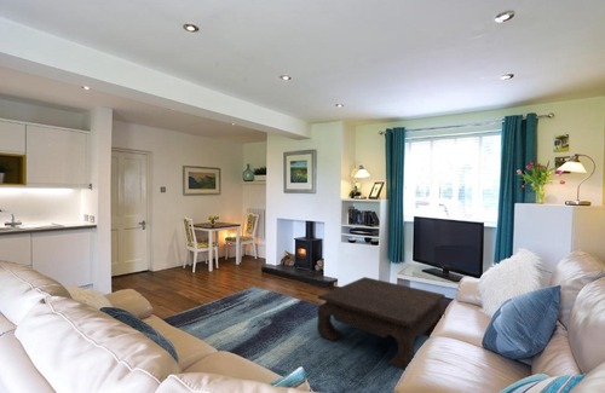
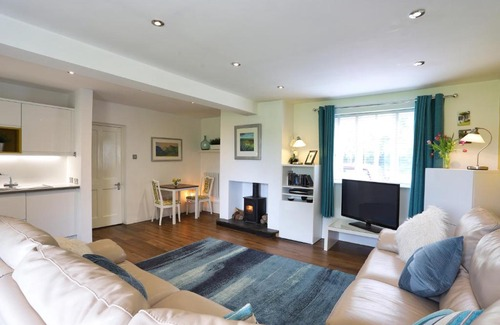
- coffee table [317,276,446,371]
